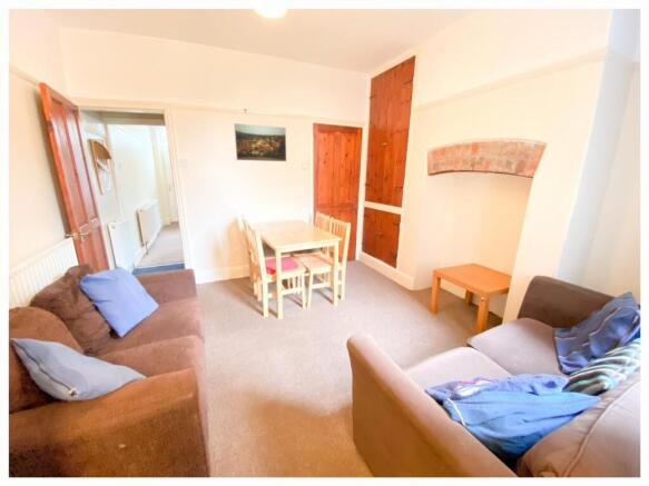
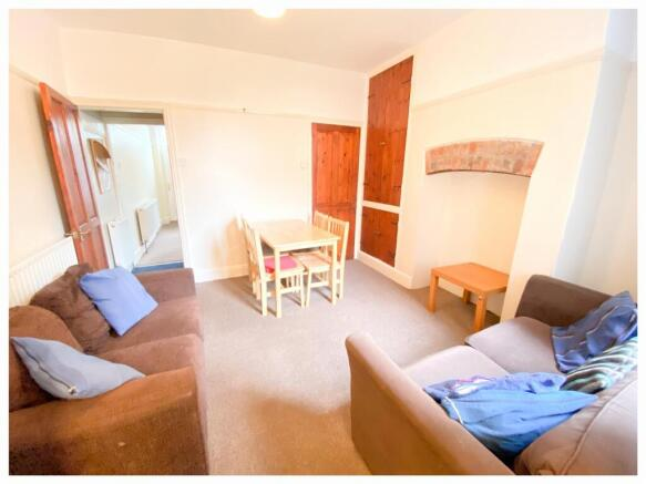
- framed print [233,122,287,162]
